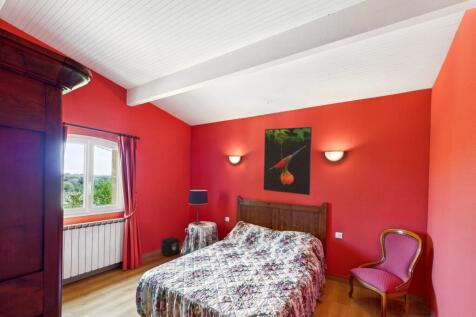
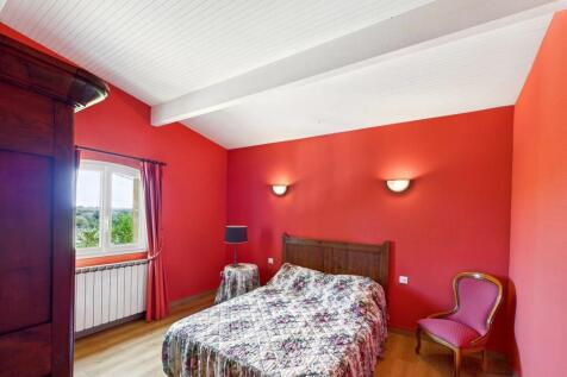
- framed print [263,126,313,196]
- air purifier [160,235,181,258]
